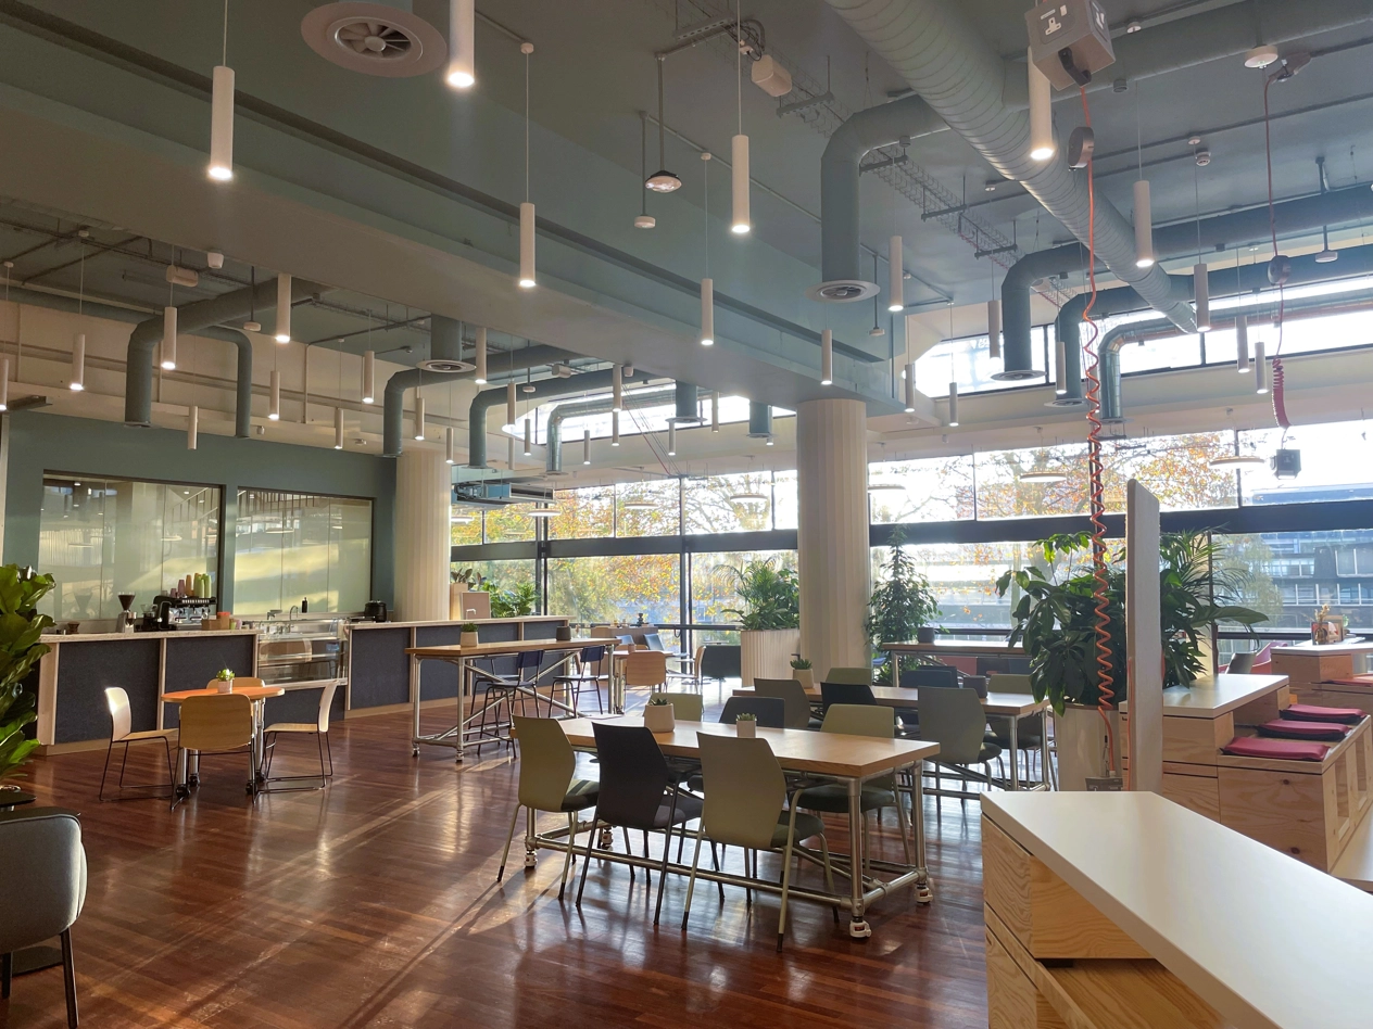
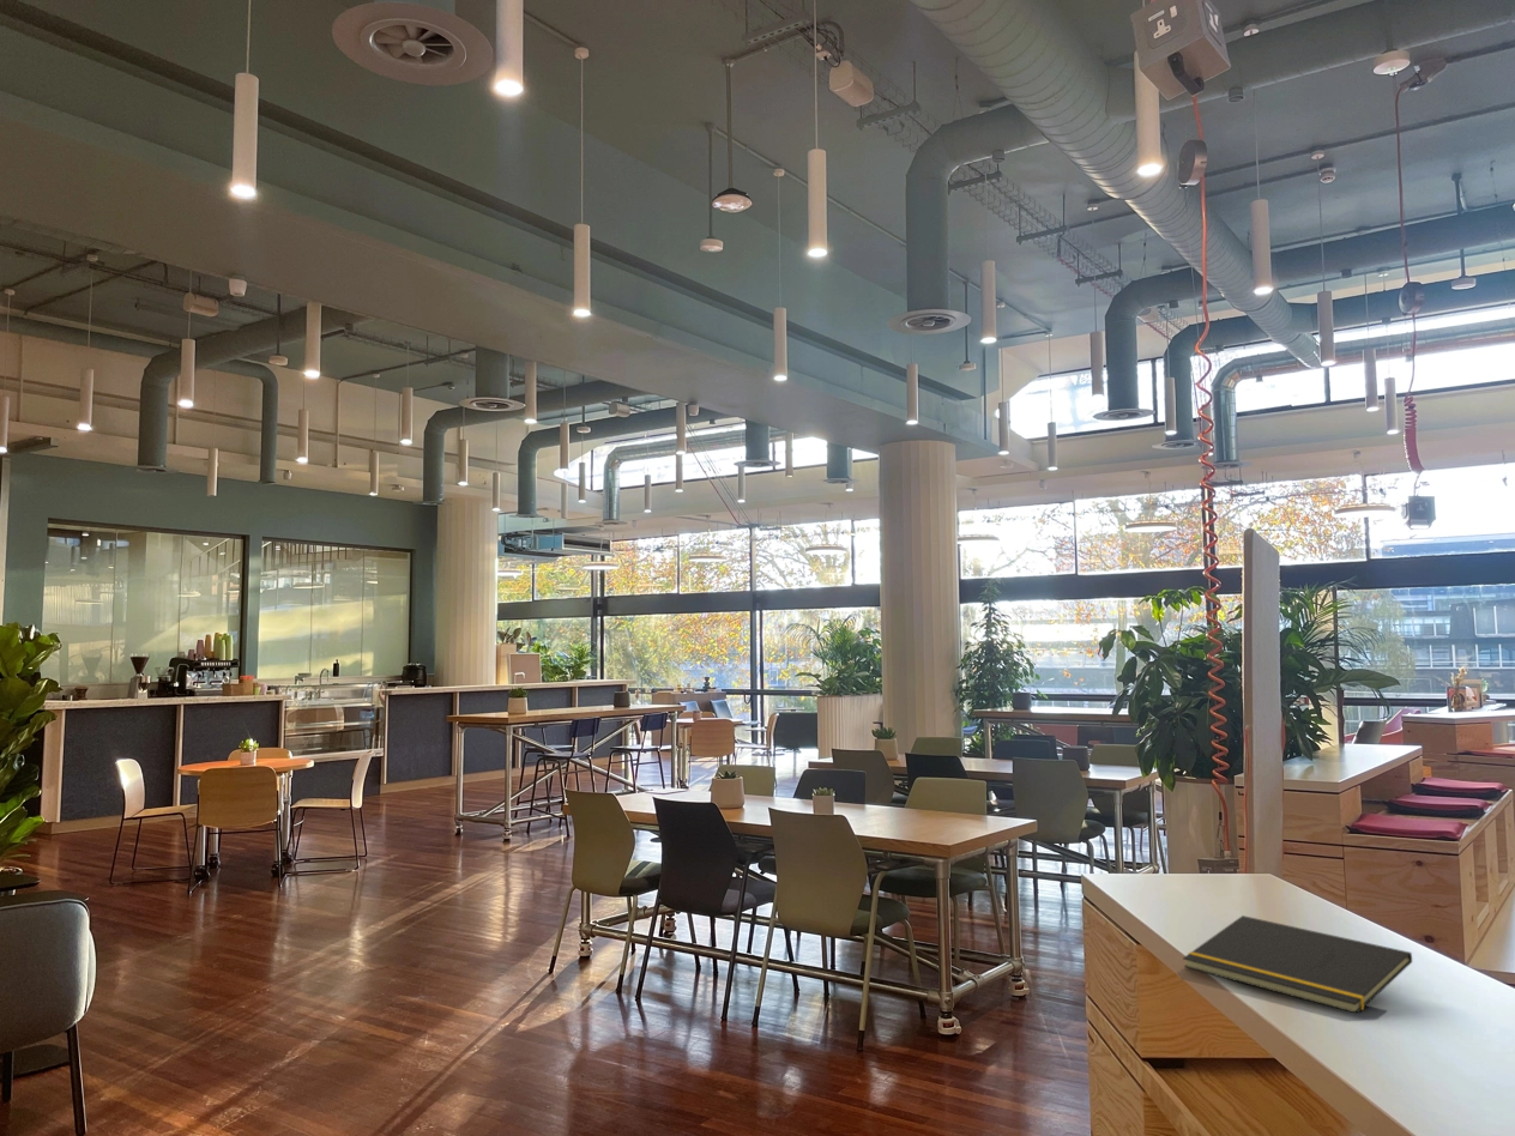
+ notepad [1182,914,1413,1015]
